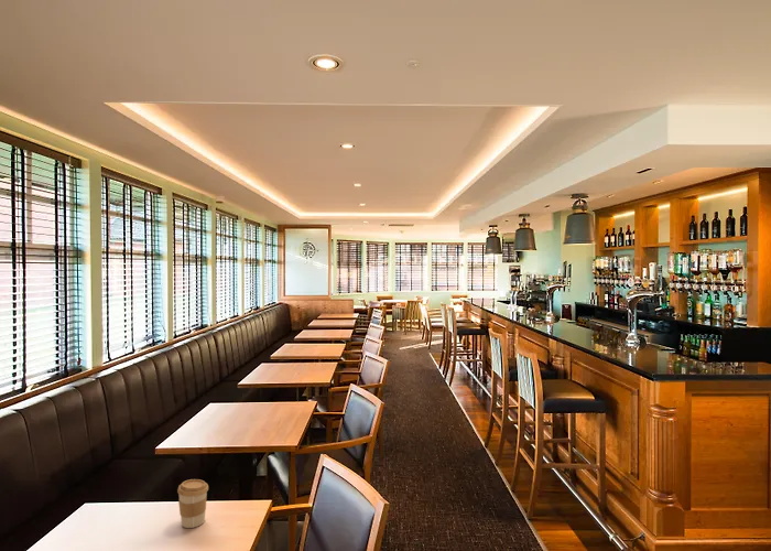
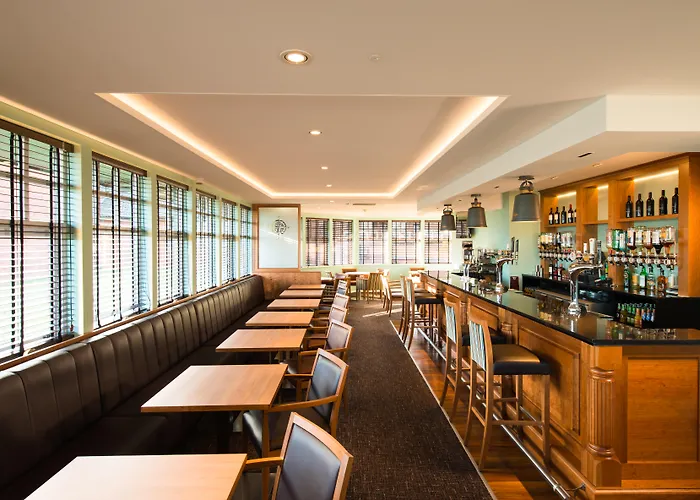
- coffee cup [176,478,209,529]
